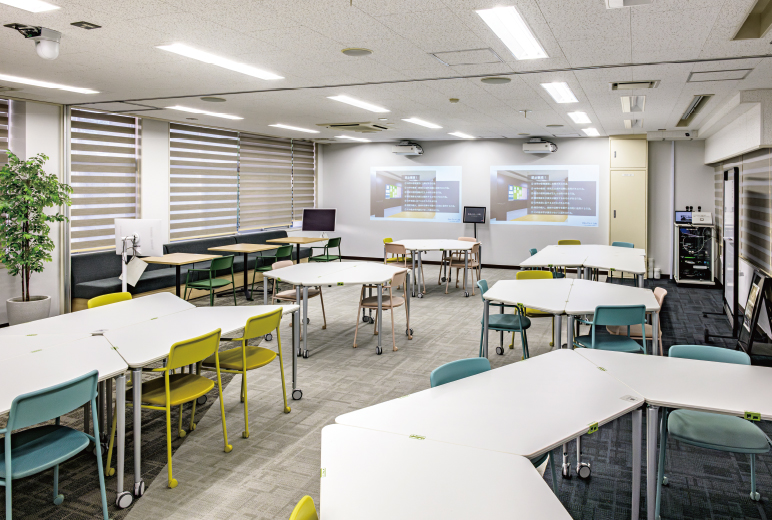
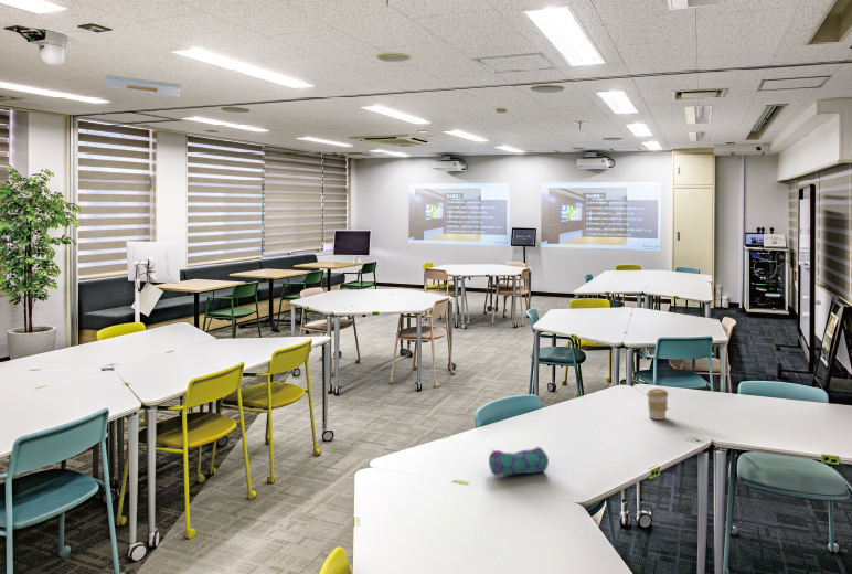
+ coffee cup [646,387,669,421]
+ ceiling vent [105,74,182,97]
+ pencil case [488,446,550,477]
